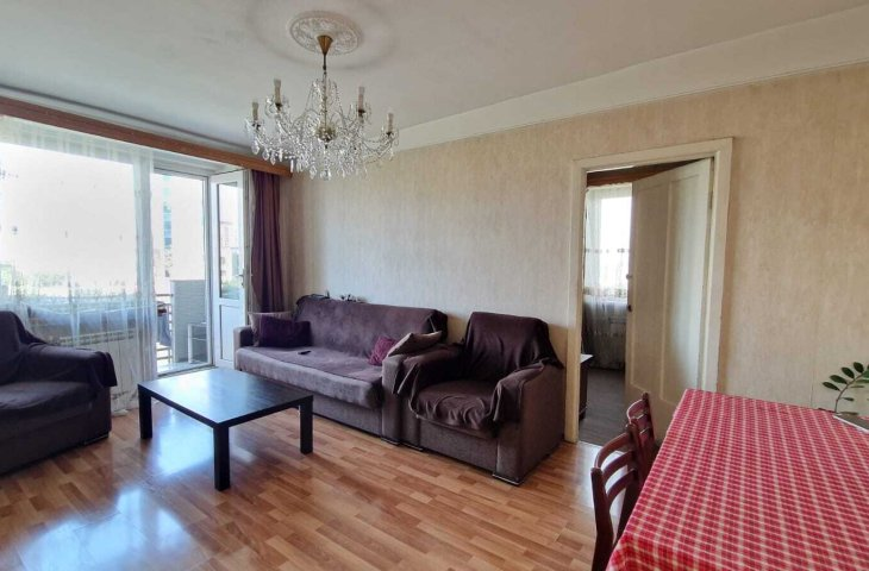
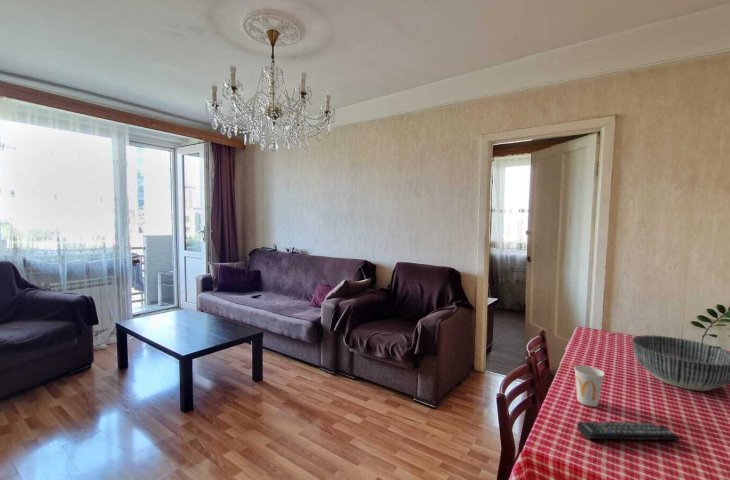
+ remote control [576,421,681,441]
+ cup [573,364,606,408]
+ bowl [631,334,730,392]
